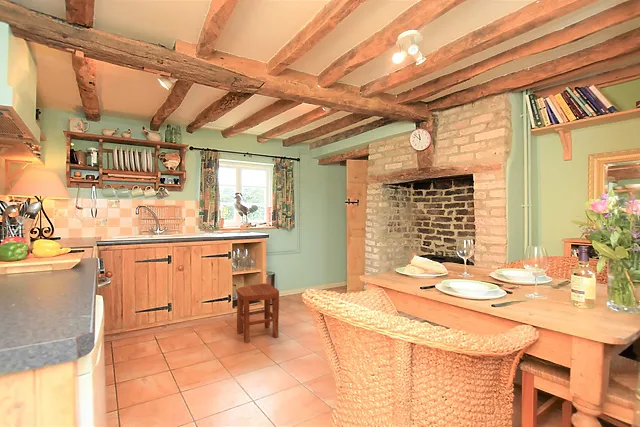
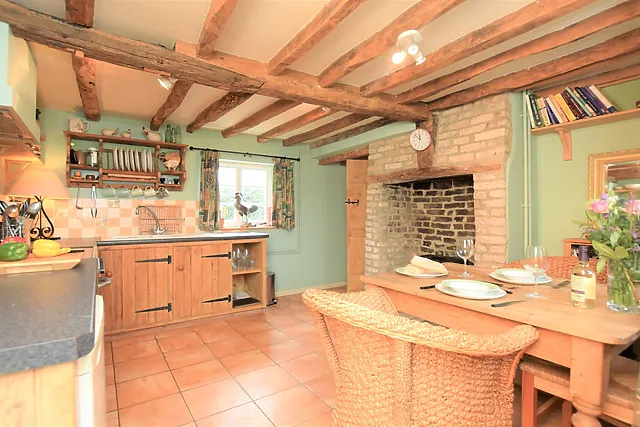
- stool [235,282,280,344]
